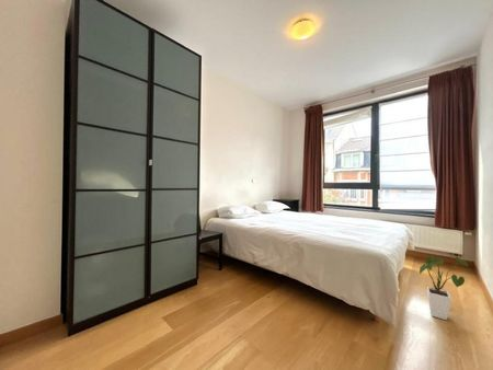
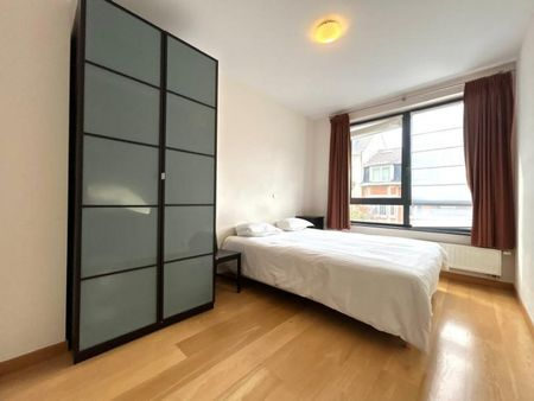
- house plant [419,255,469,321]
